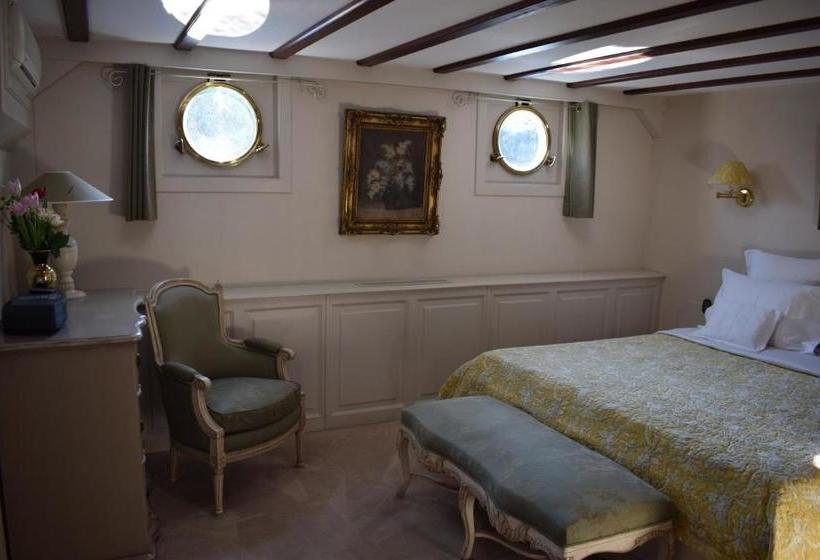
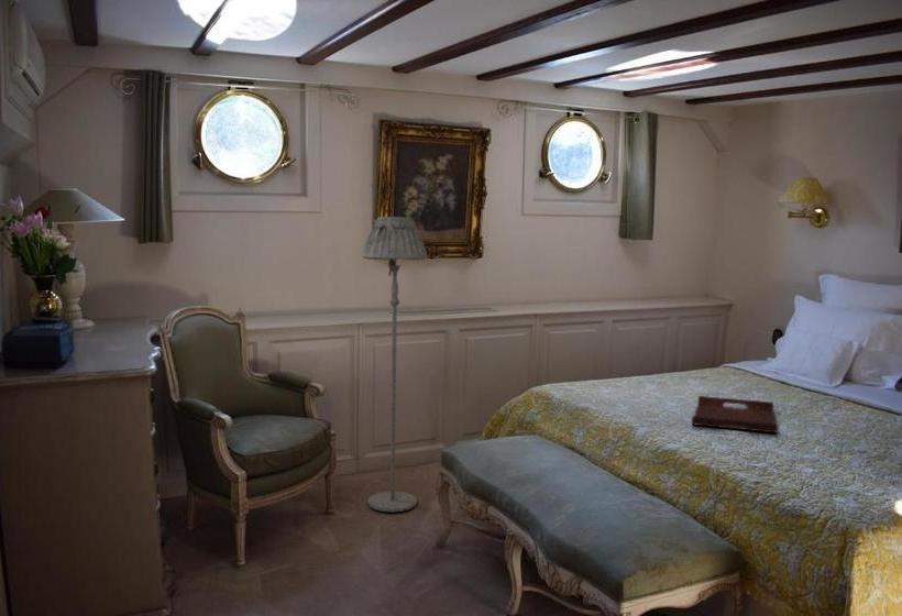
+ floor lamp [361,216,429,513]
+ serving tray [691,395,779,435]
